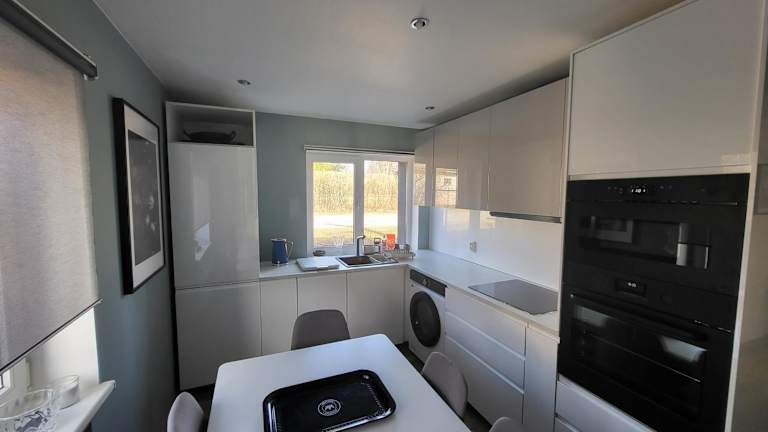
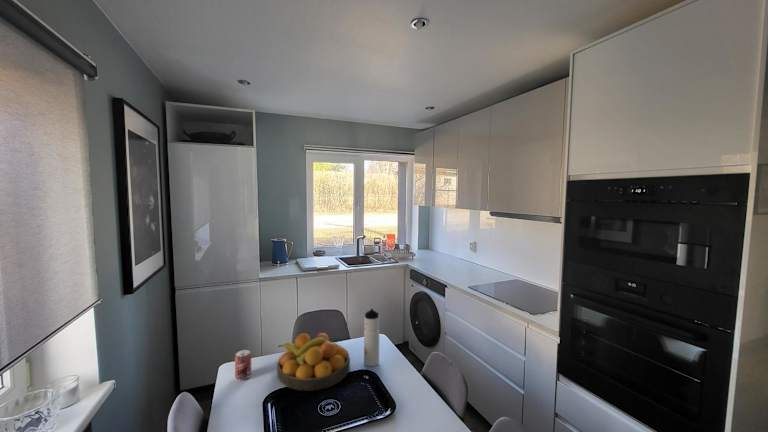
+ water bottle [363,308,381,367]
+ fruit bowl [276,332,351,392]
+ beverage can [234,349,253,381]
